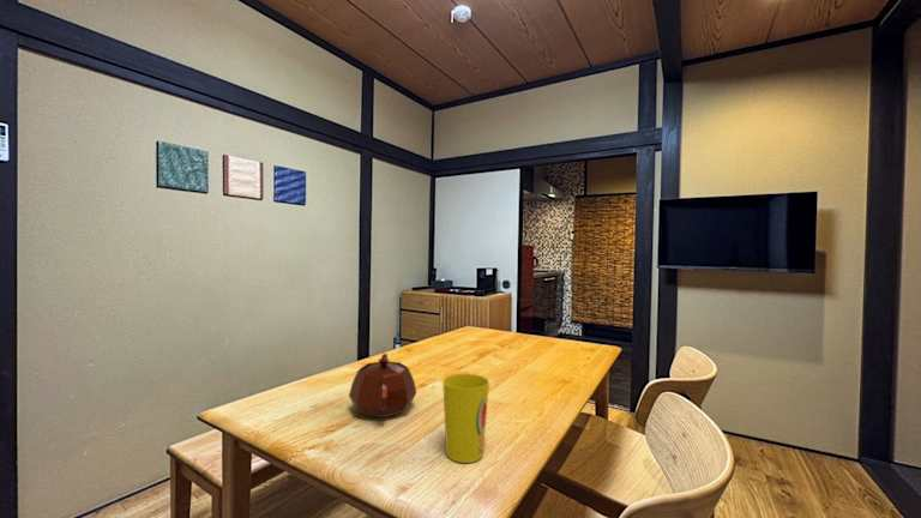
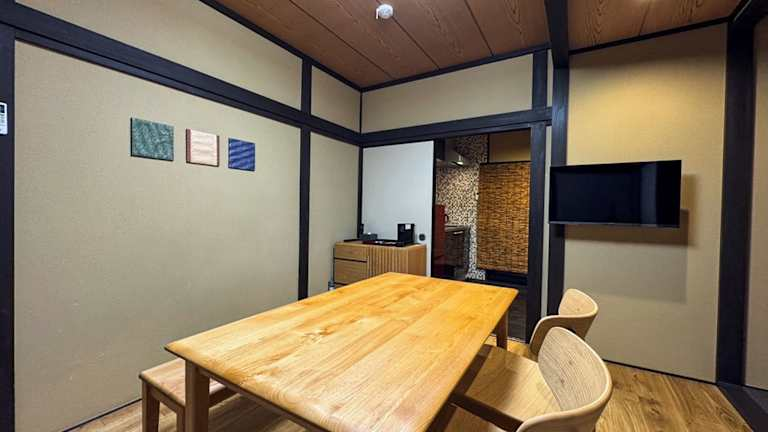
- cup [441,373,490,464]
- teapot [348,353,417,418]
